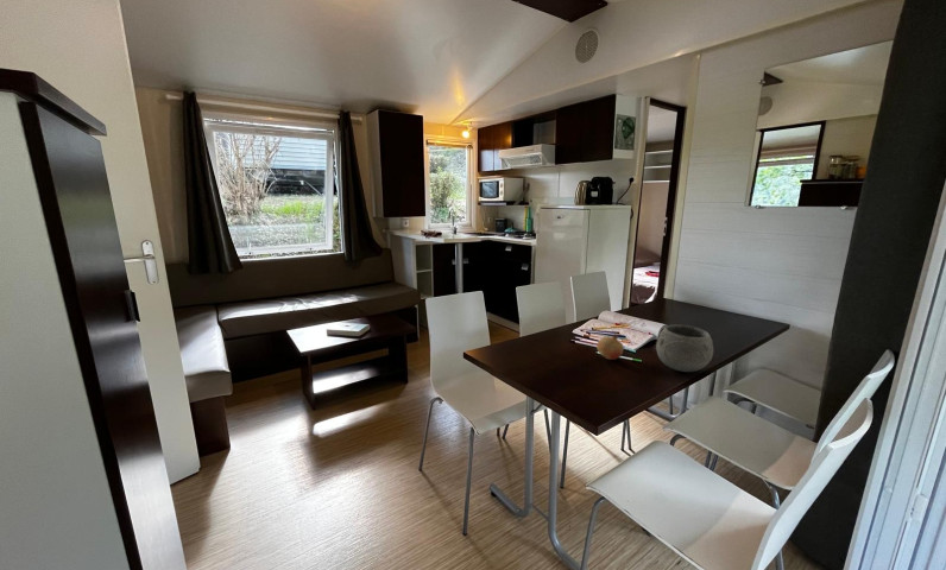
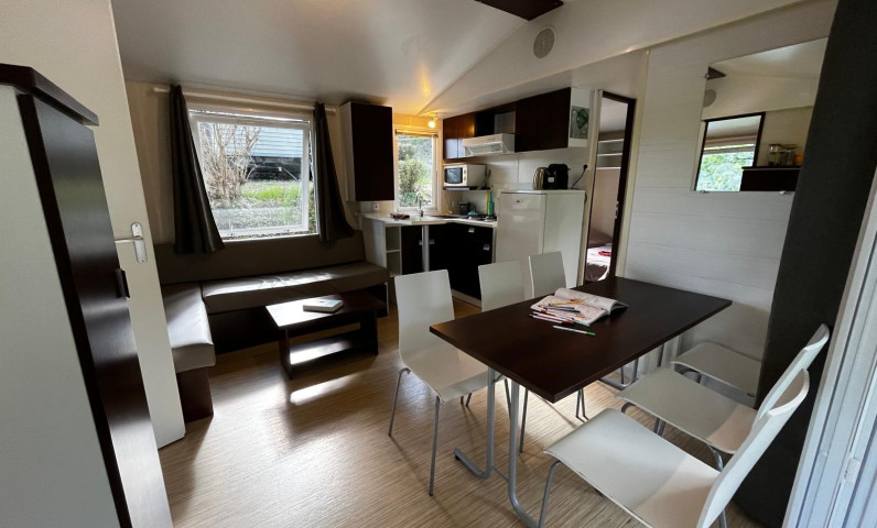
- fruit [595,334,625,361]
- bowl [655,323,714,373]
